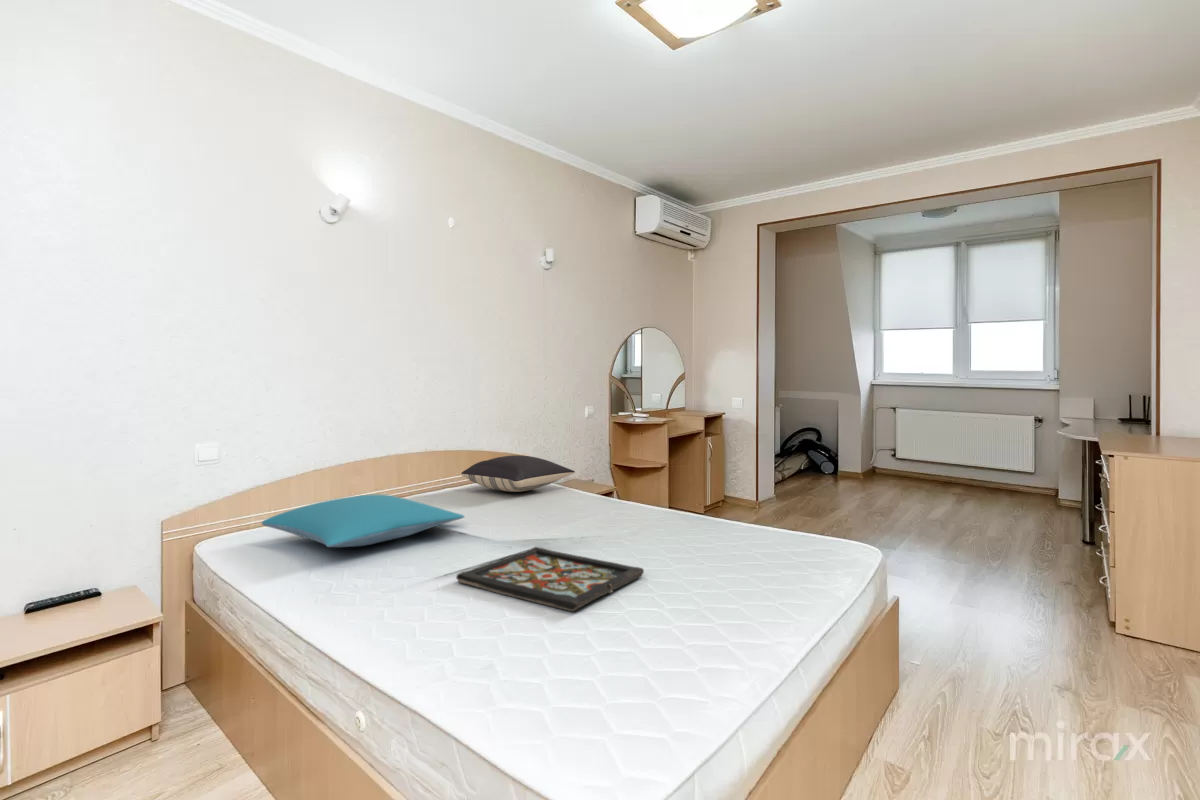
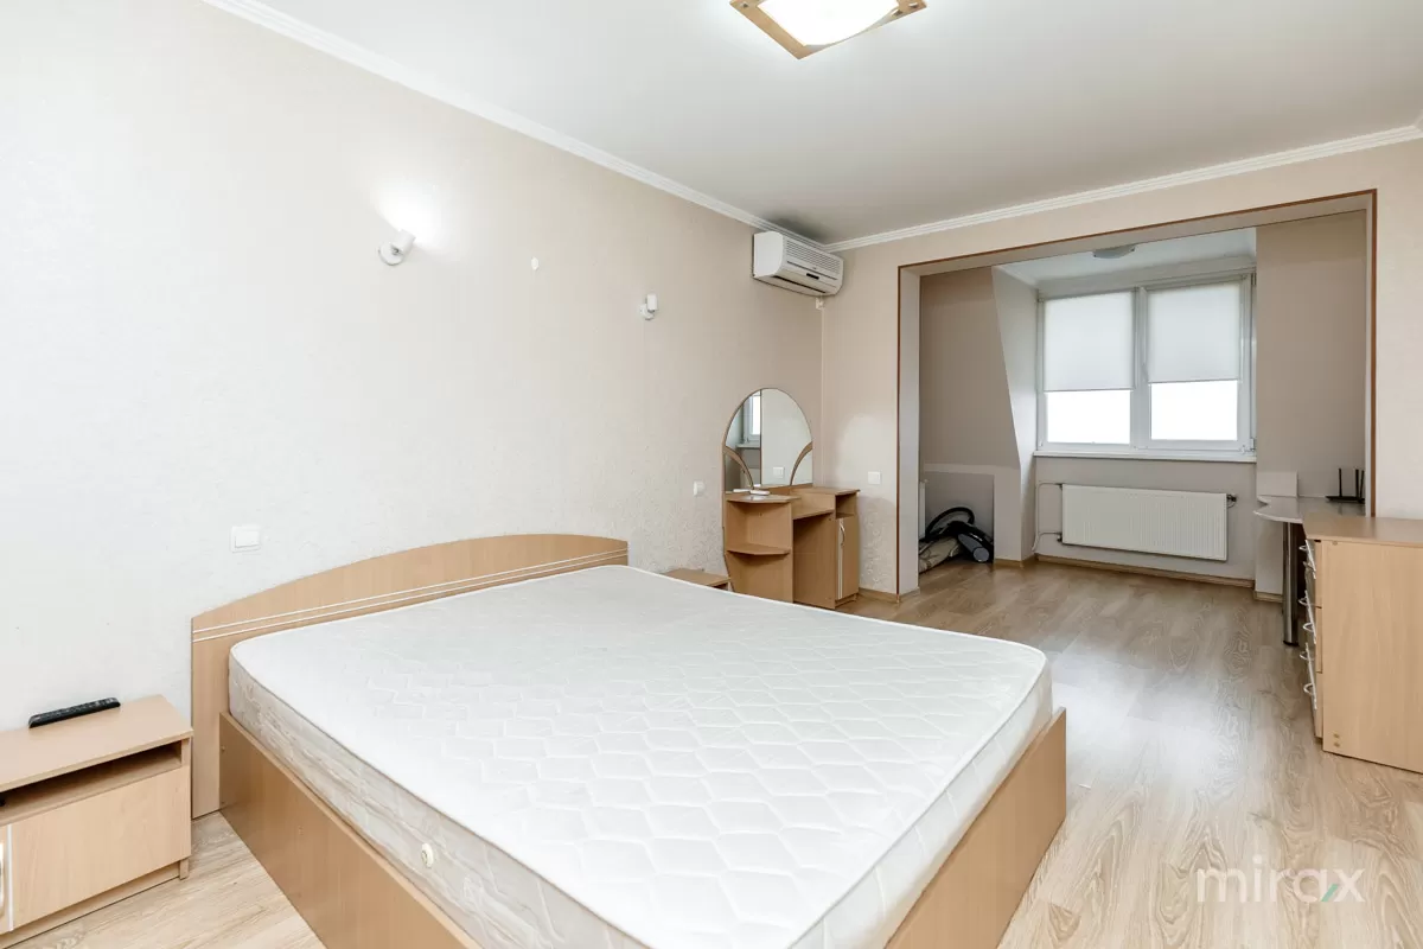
- pillow [460,454,576,493]
- pillow [261,494,466,548]
- decorative tray [455,546,645,612]
